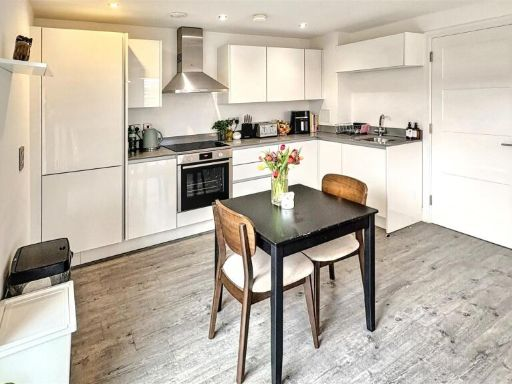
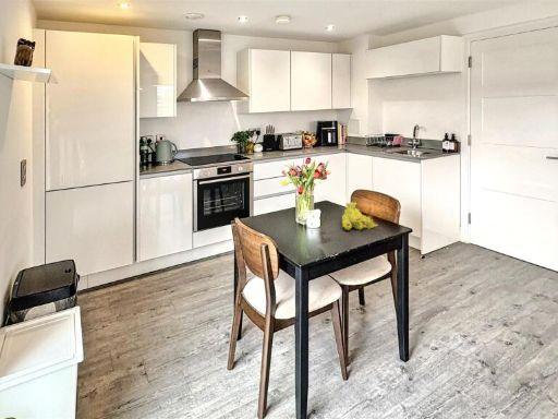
+ fruit [341,202,378,231]
